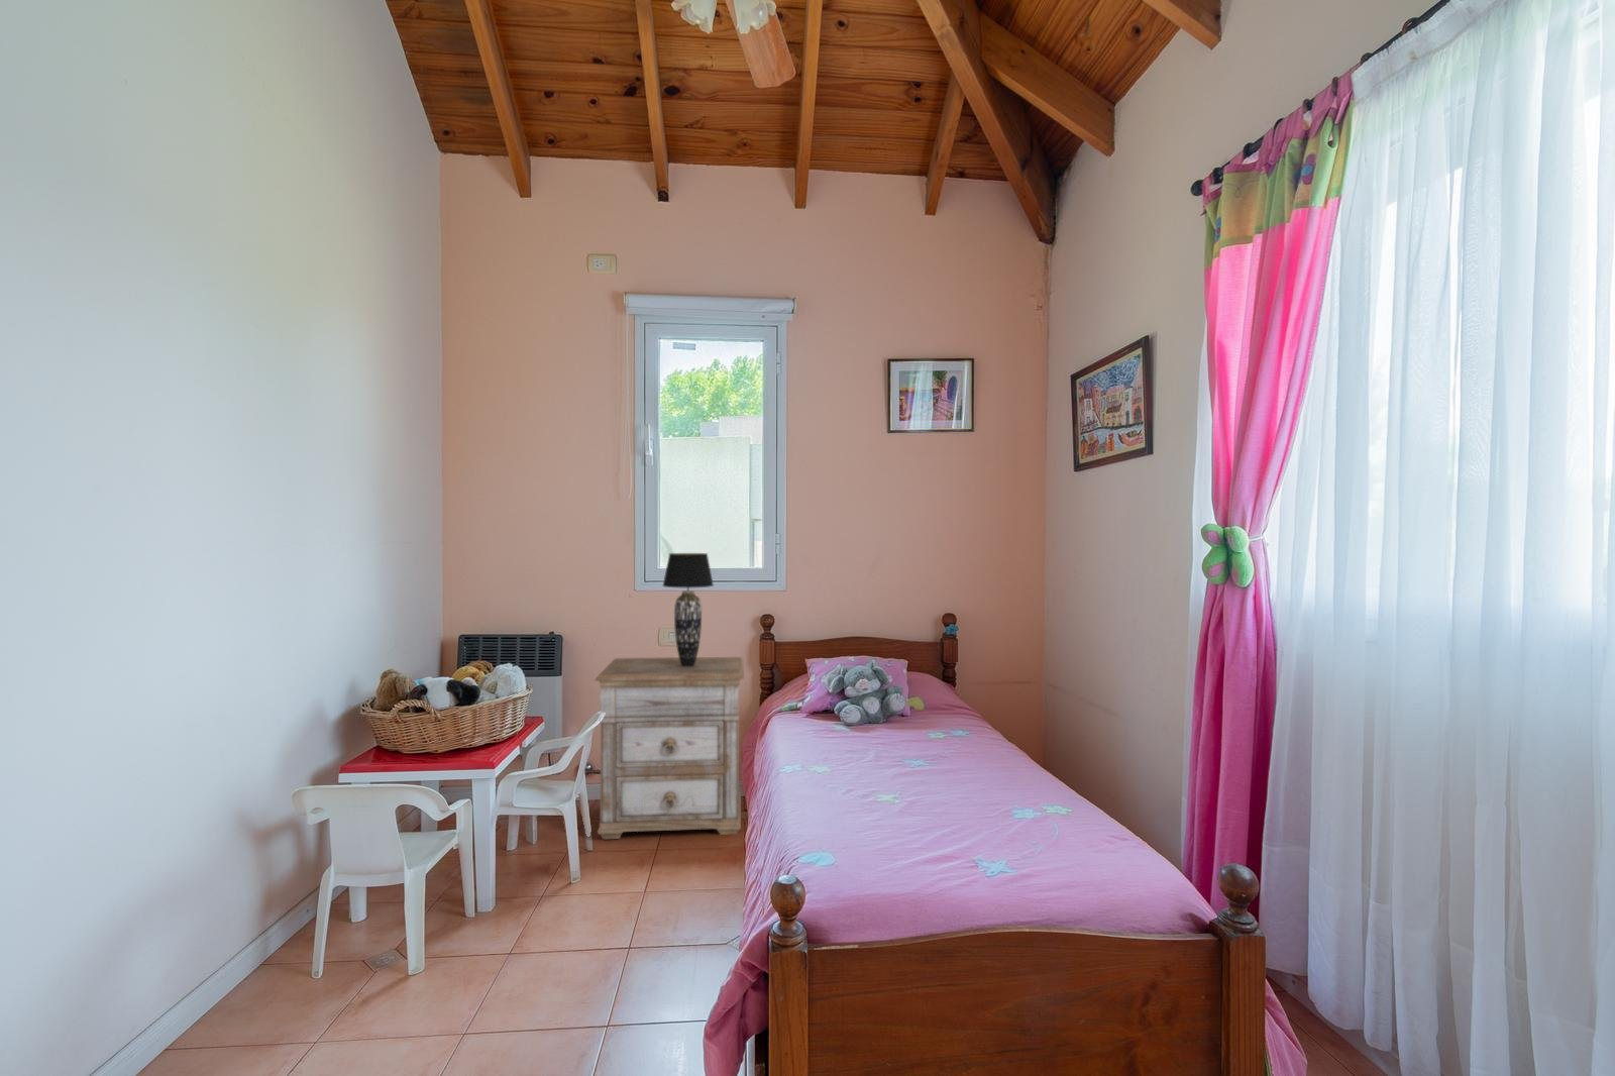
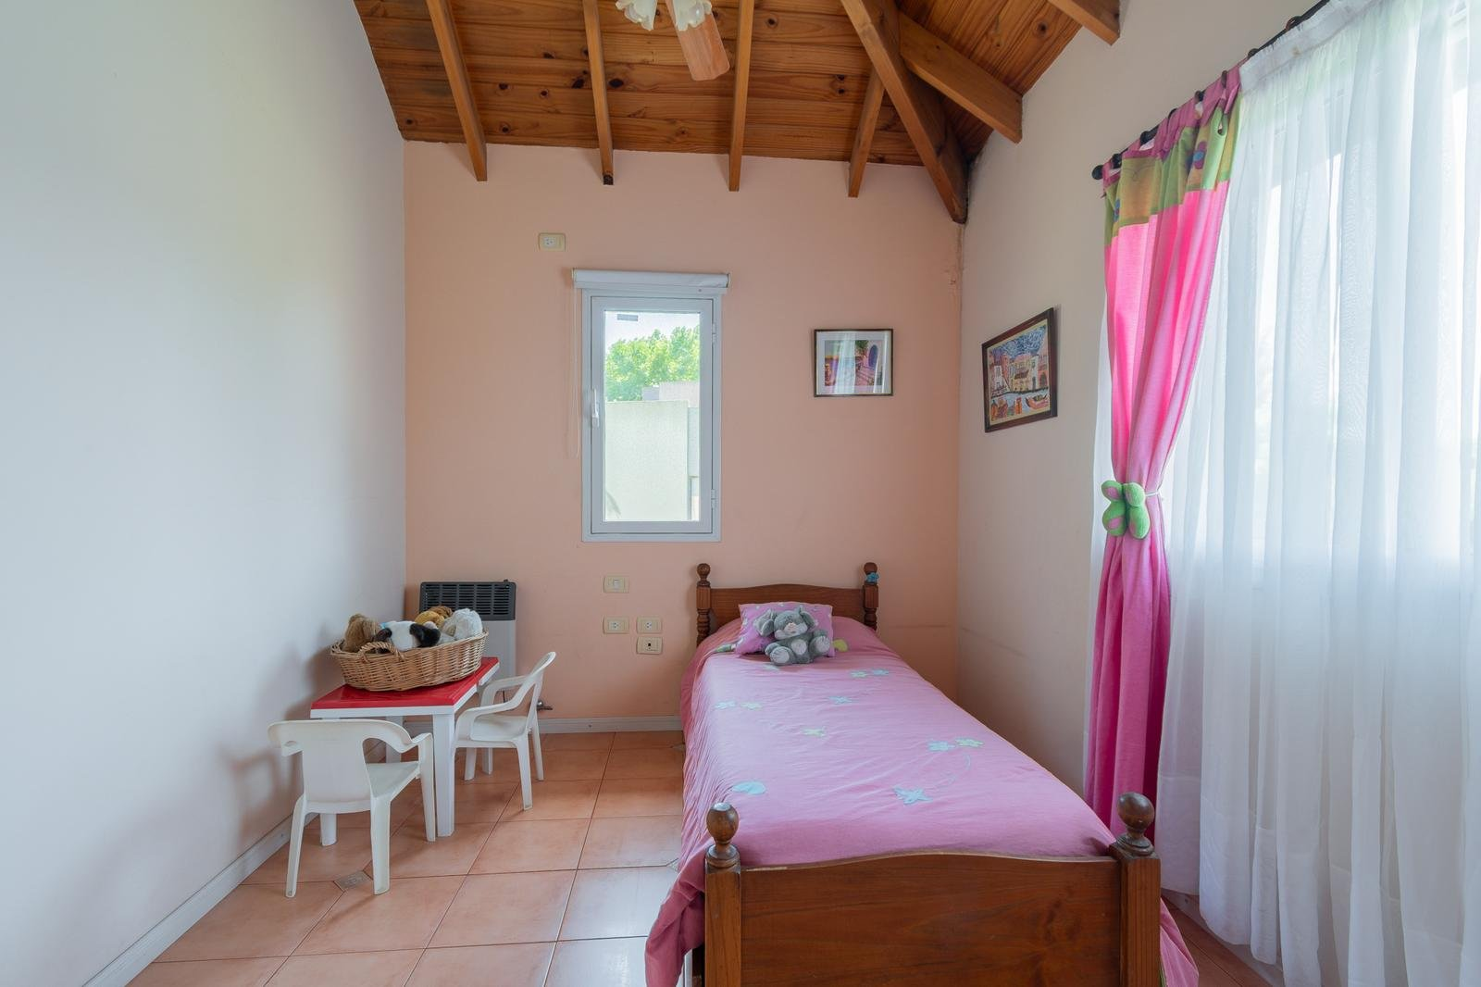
- nightstand [593,656,744,841]
- table lamp [662,552,714,666]
